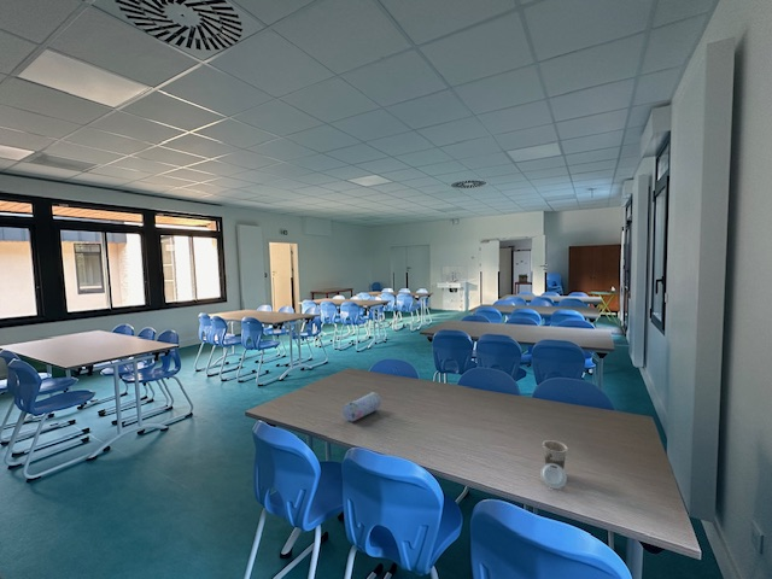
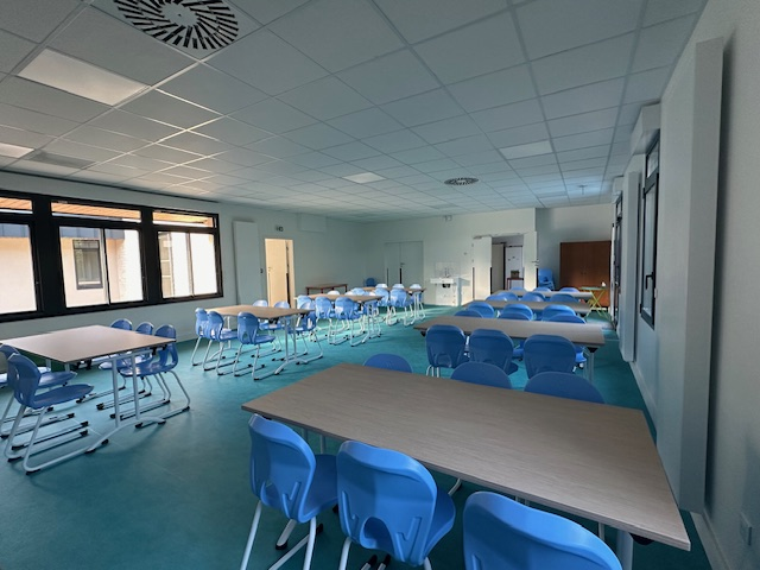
- pencil case [341,391,382,422]
- cup [539,439,568,490]
